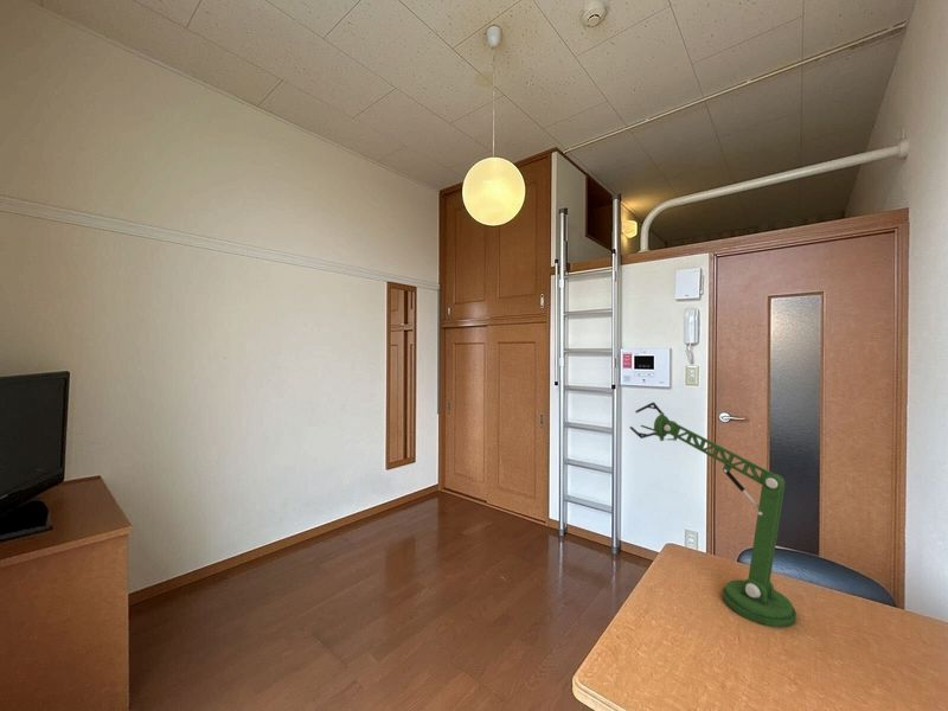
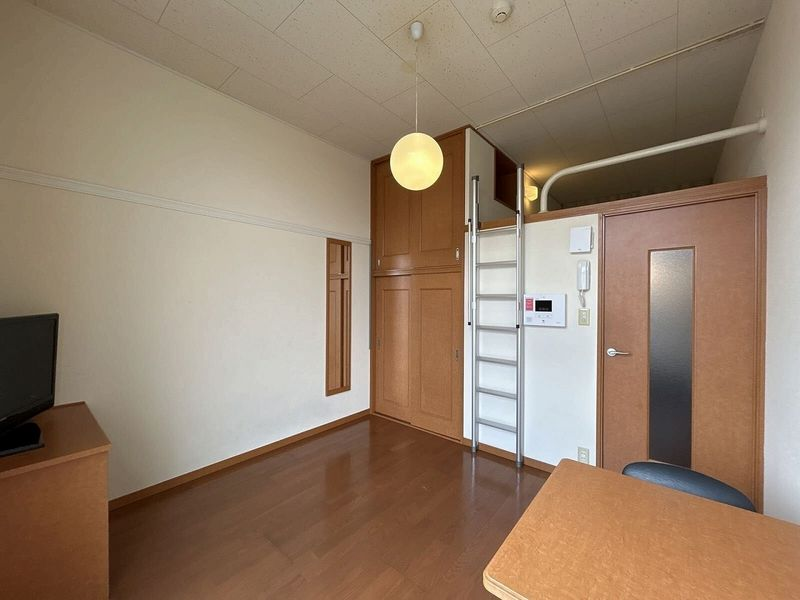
- desk lamp [628,401,798,629]
